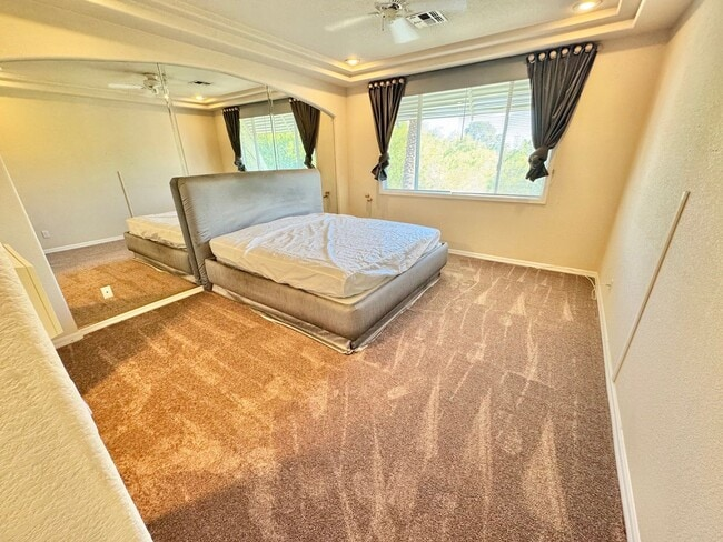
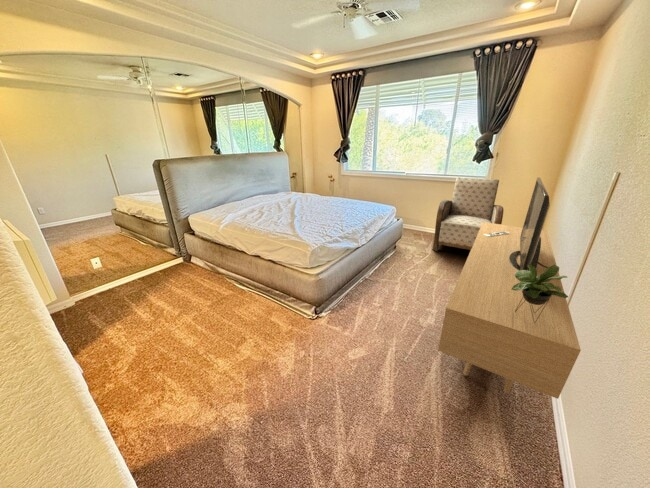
+ armchair [432,176,505,252]
+ media console [437,176,582,400]
